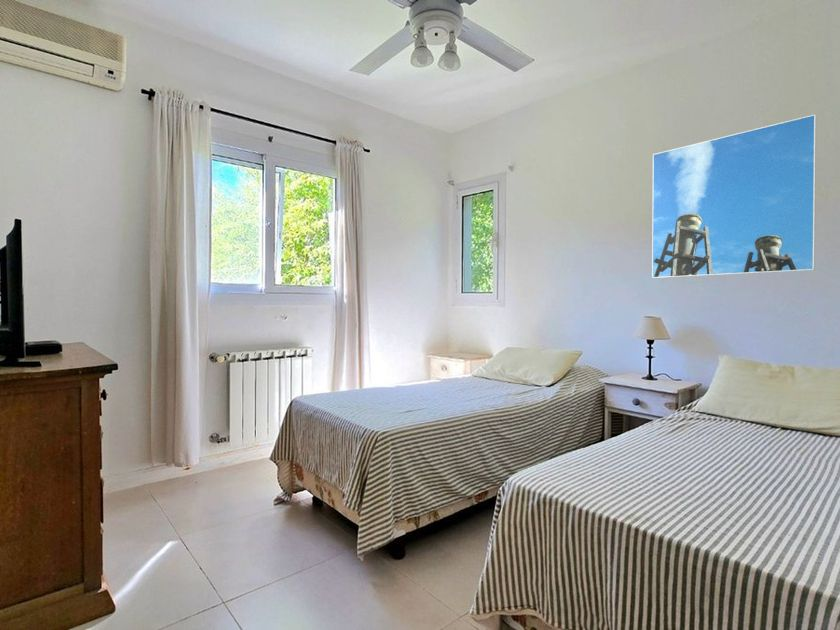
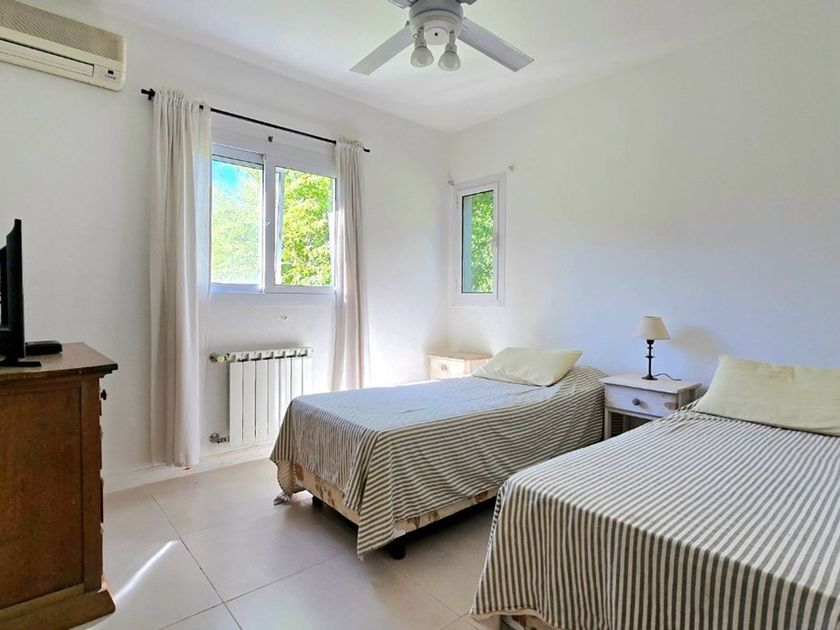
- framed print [651,114,817,279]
